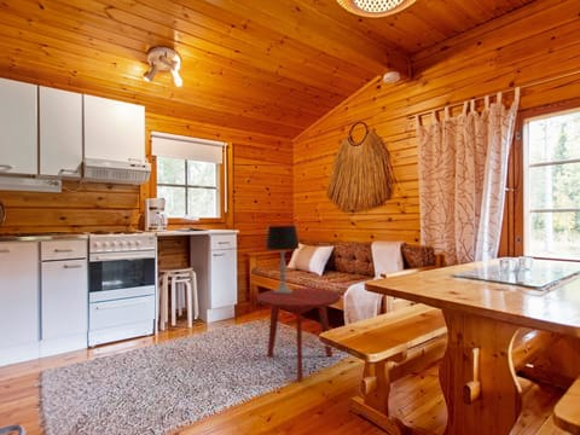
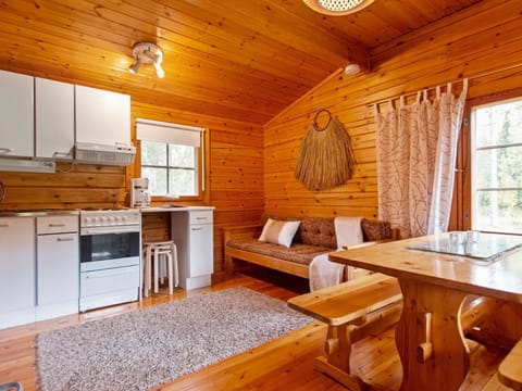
- side table [256,286,342,381]
- table lamp [265,225,301,295]
